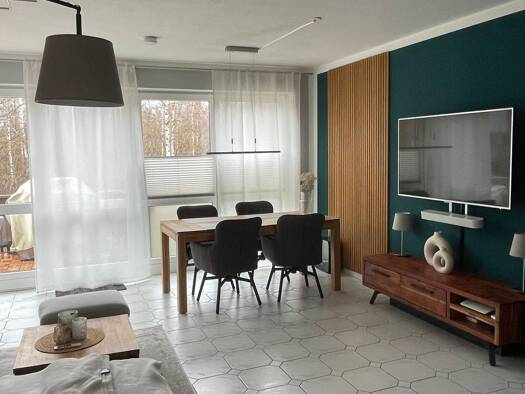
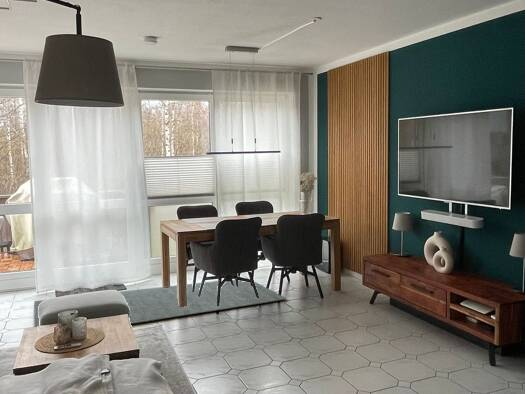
+ rug [33,277,288,328]
